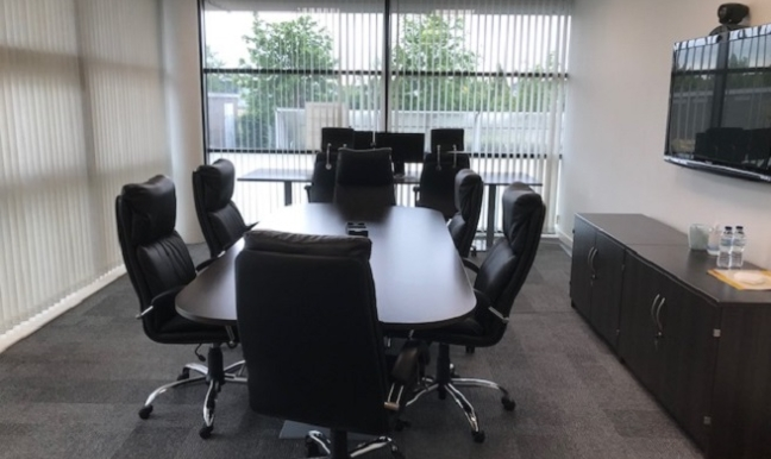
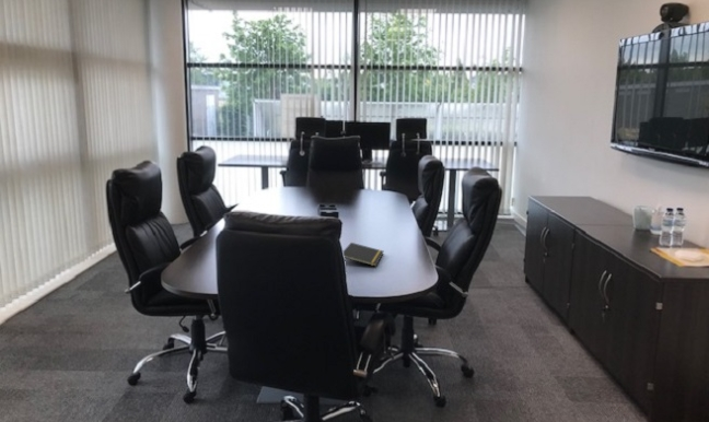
+ notepad [342,242,384,267]
